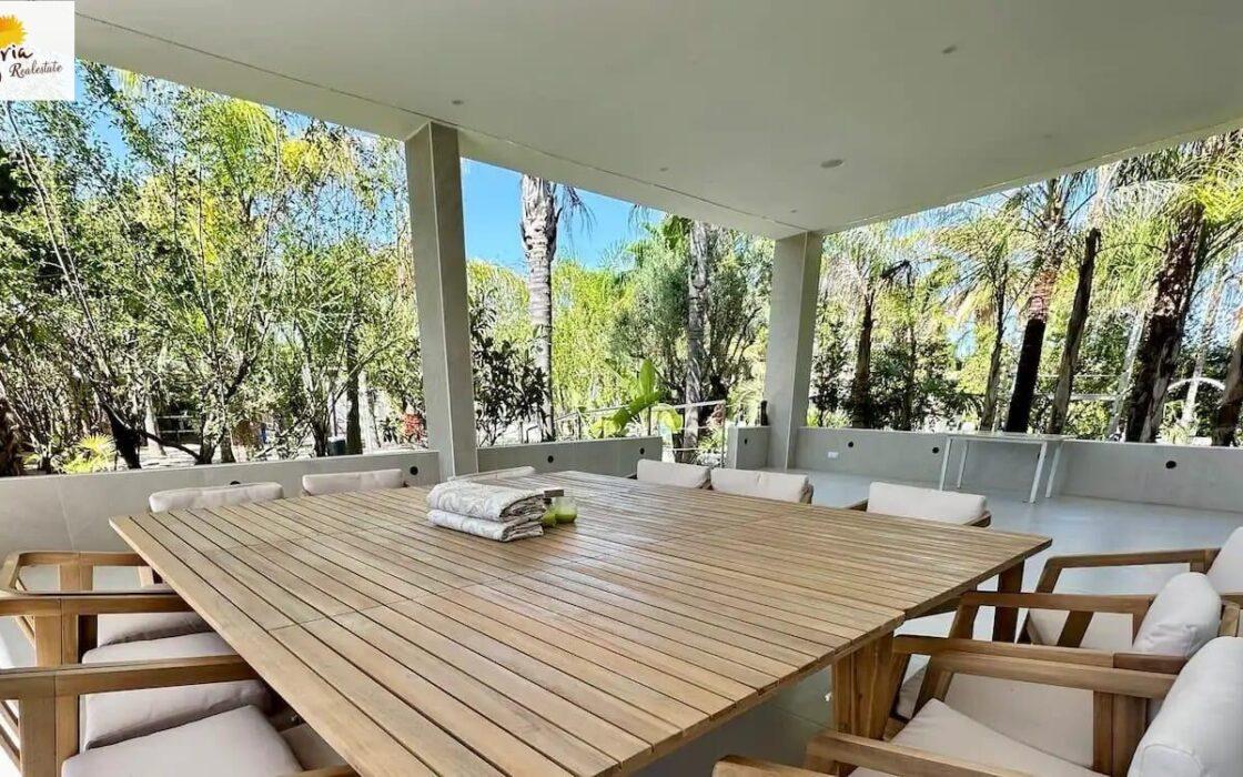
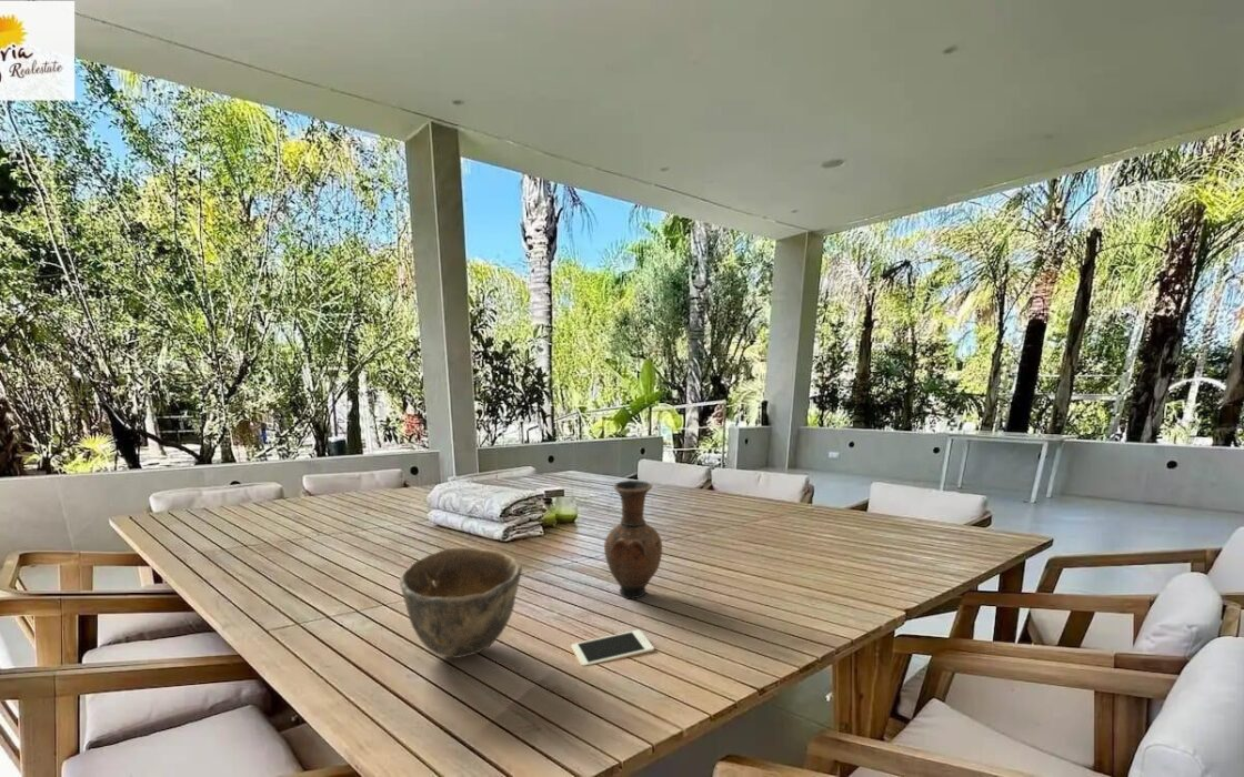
+ bowl [399,547,523,659]
+ cell phone [570,629,655,667]
+ vase [603,480,663,601]
